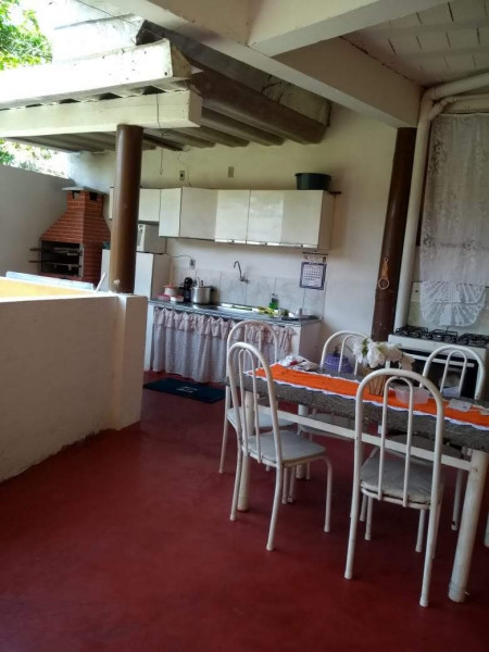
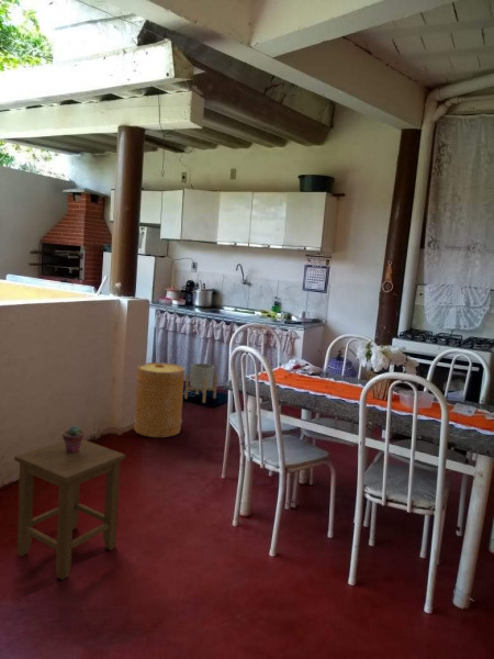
+ basket [133,361,186,438]
+ planter [183,362,218,404]
+ potted succulent [61,424,85,454]
+ stool [13,438,126,581]
